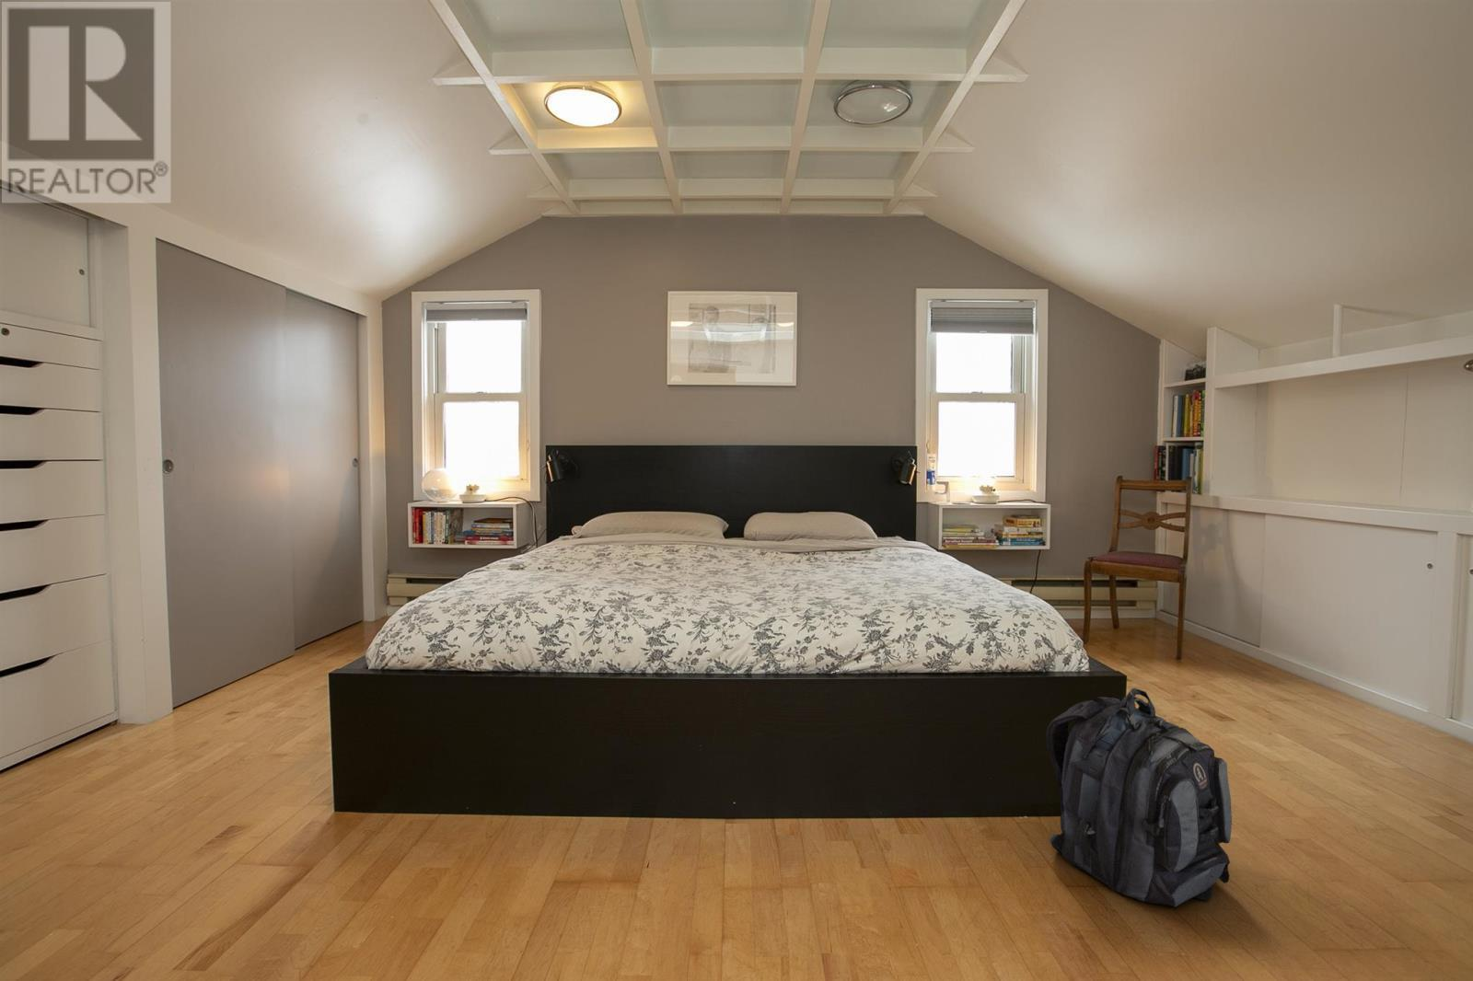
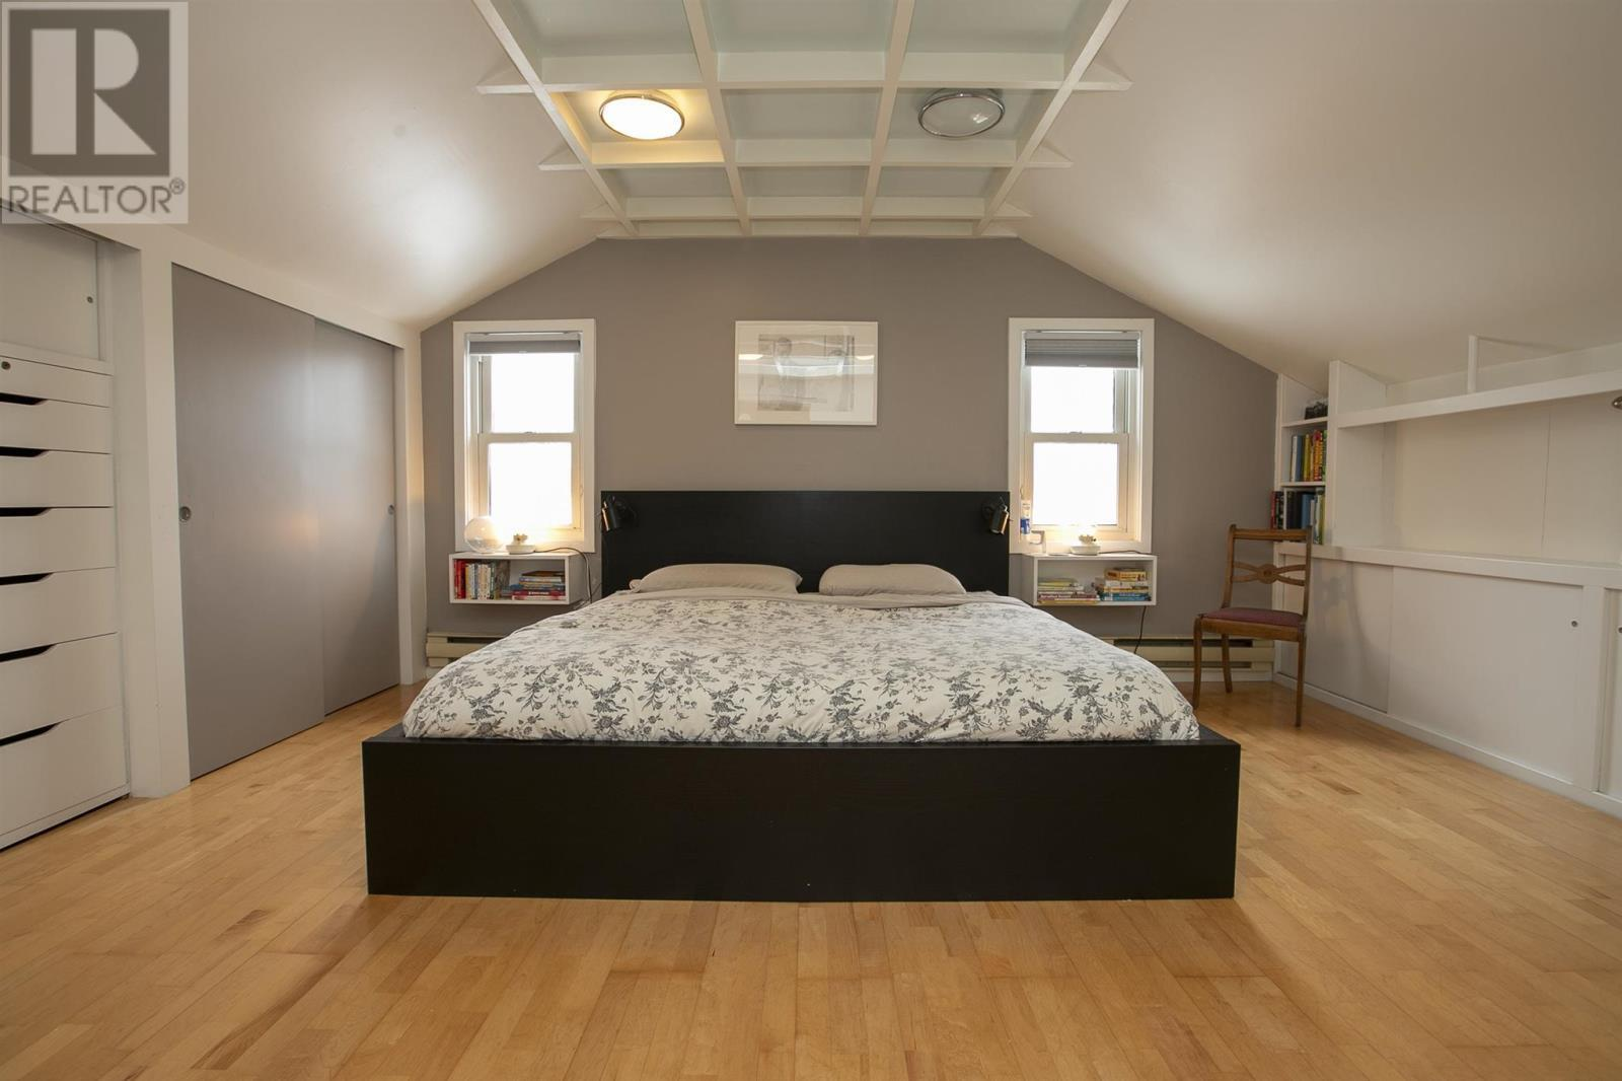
- backpack [1045,688,1233,908]
